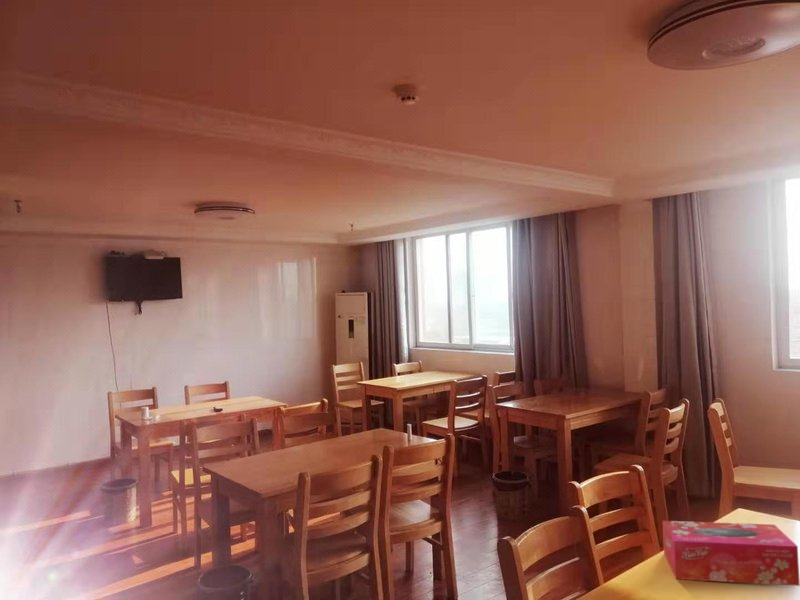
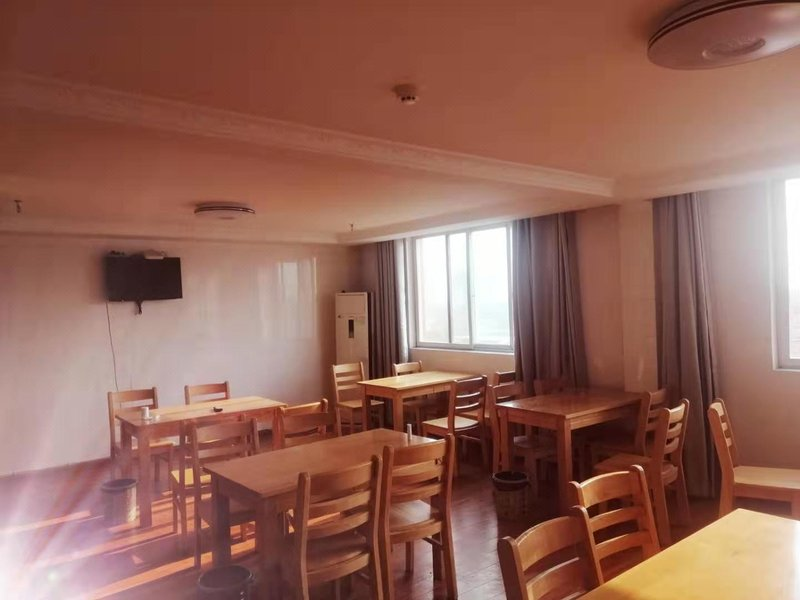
- tissue box [662,520,800,587]
